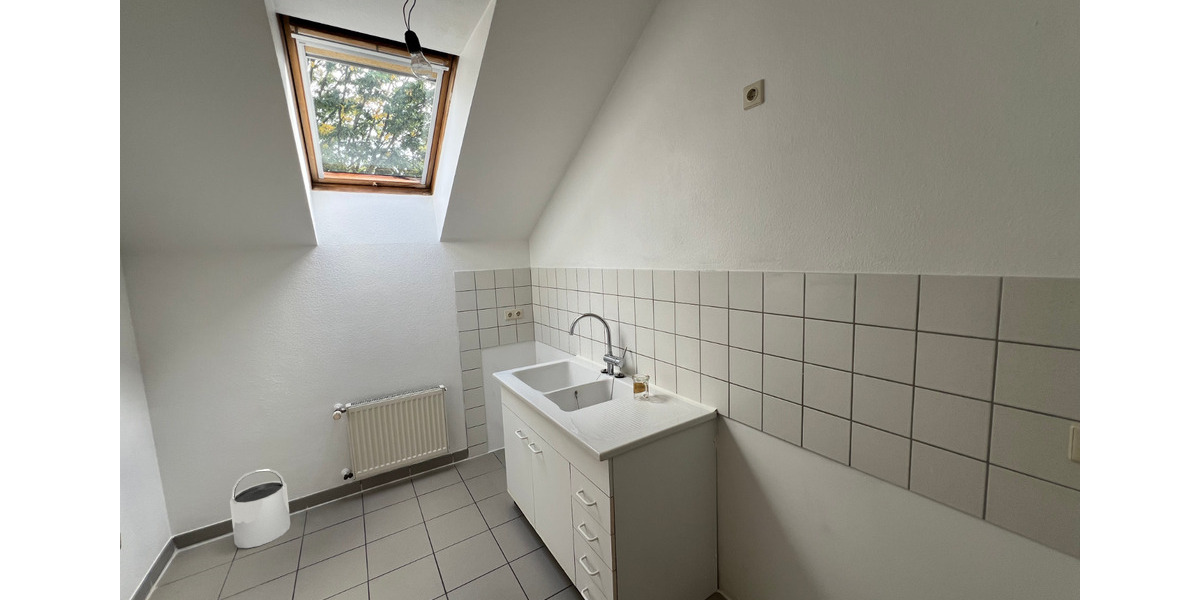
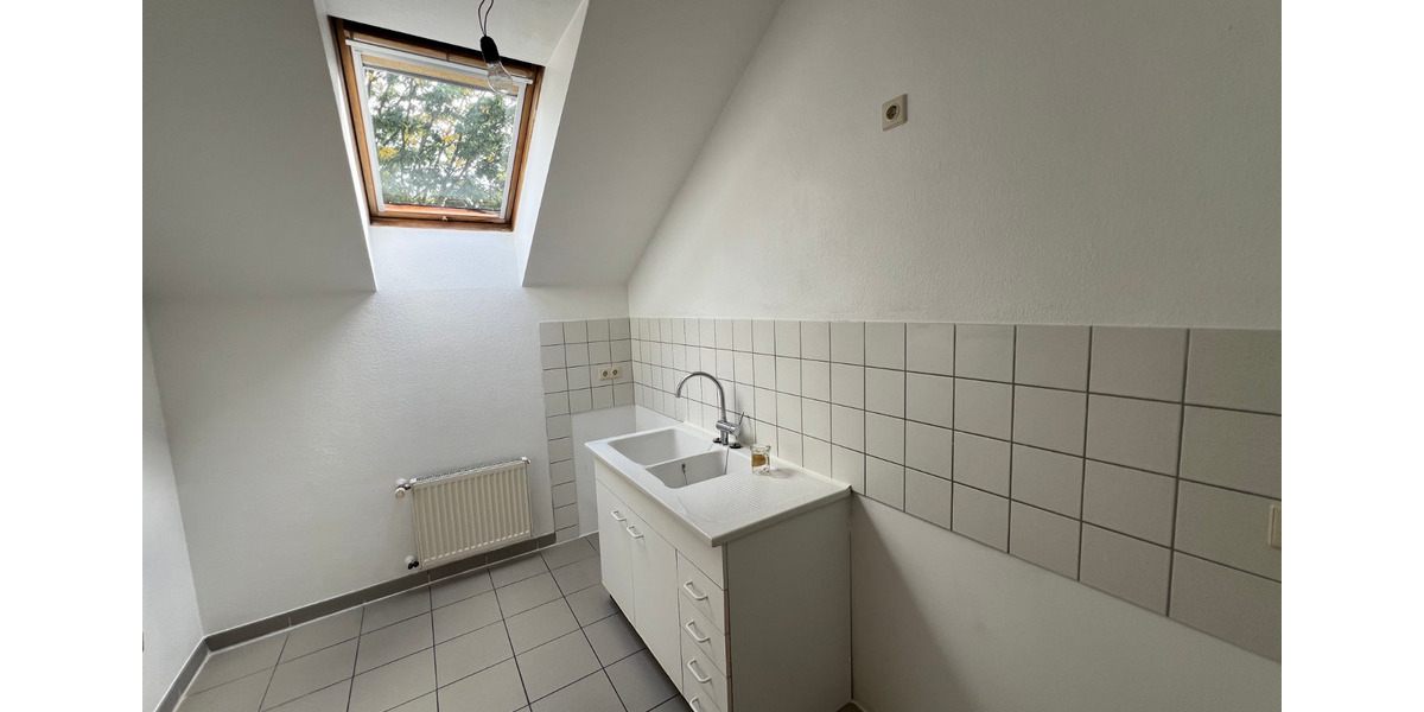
- bucket [229,468,291,549]
